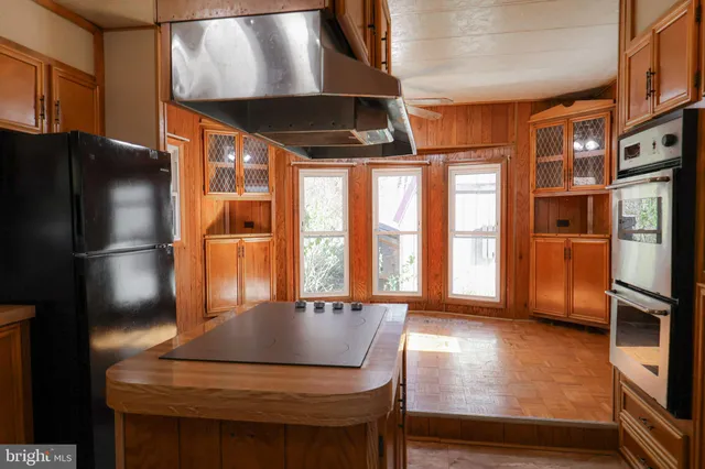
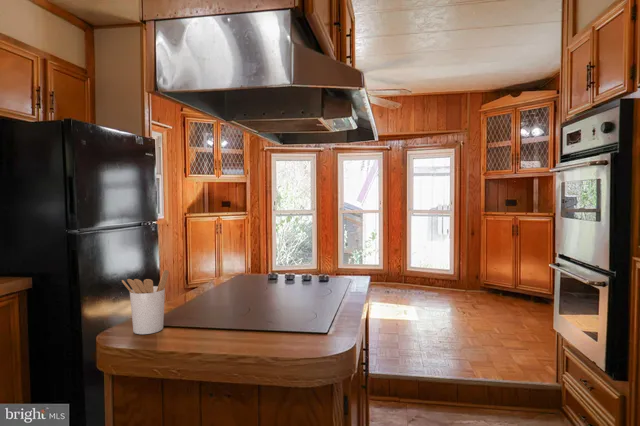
+ utensil holder [121,269,170,335]
